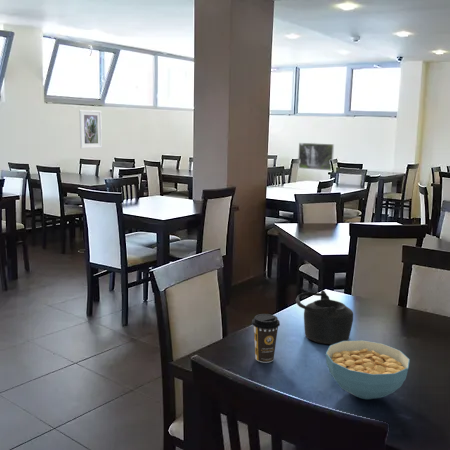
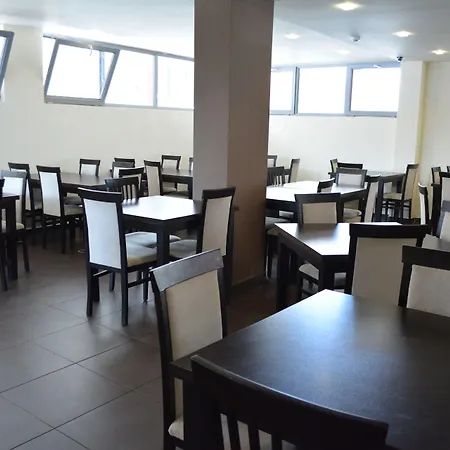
- coffee cup [251,313,281,364]
- teapot [295,289,354,345]
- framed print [78,109,103,149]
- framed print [297,142,335,171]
- cereal bowl [325,339,411,400]
